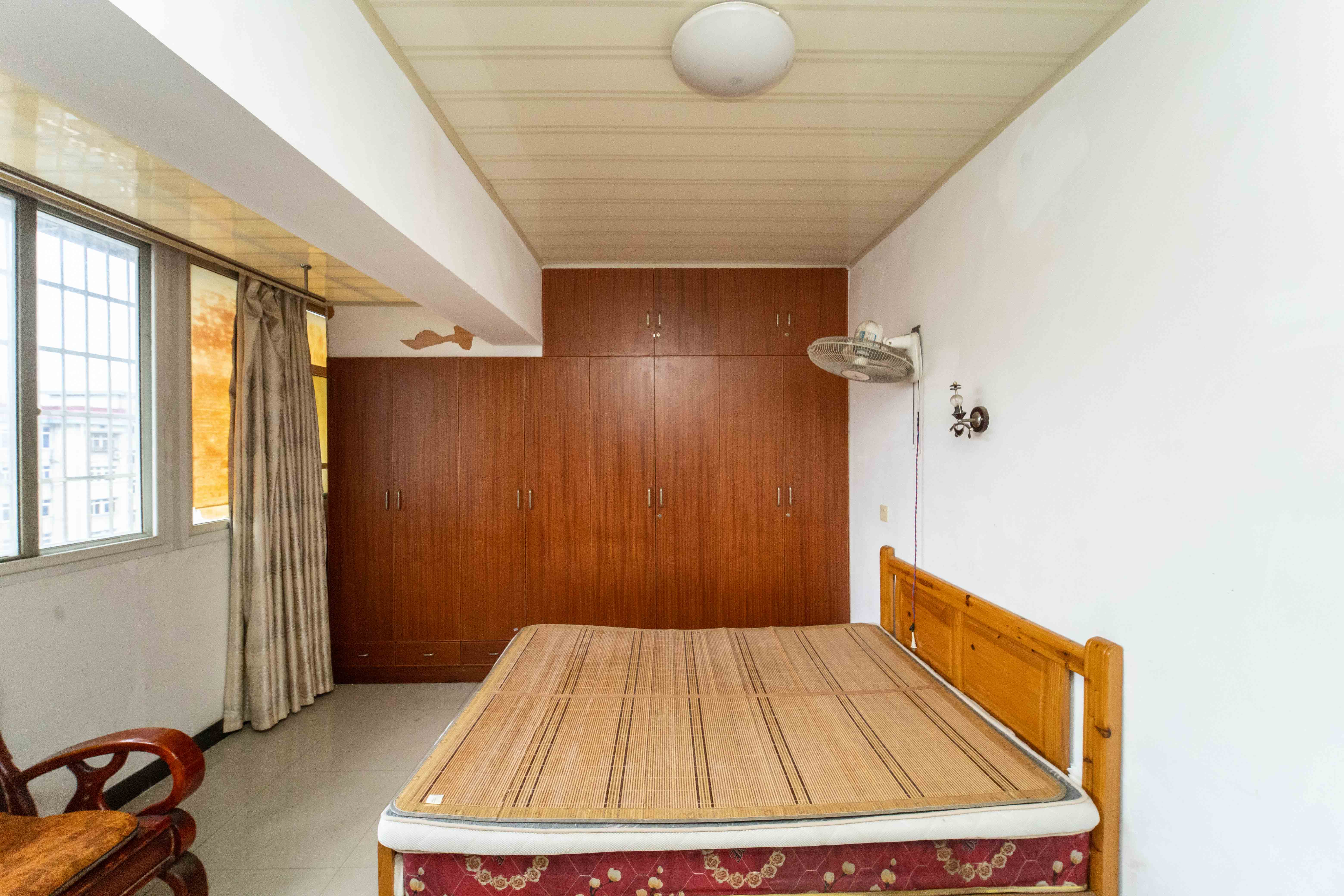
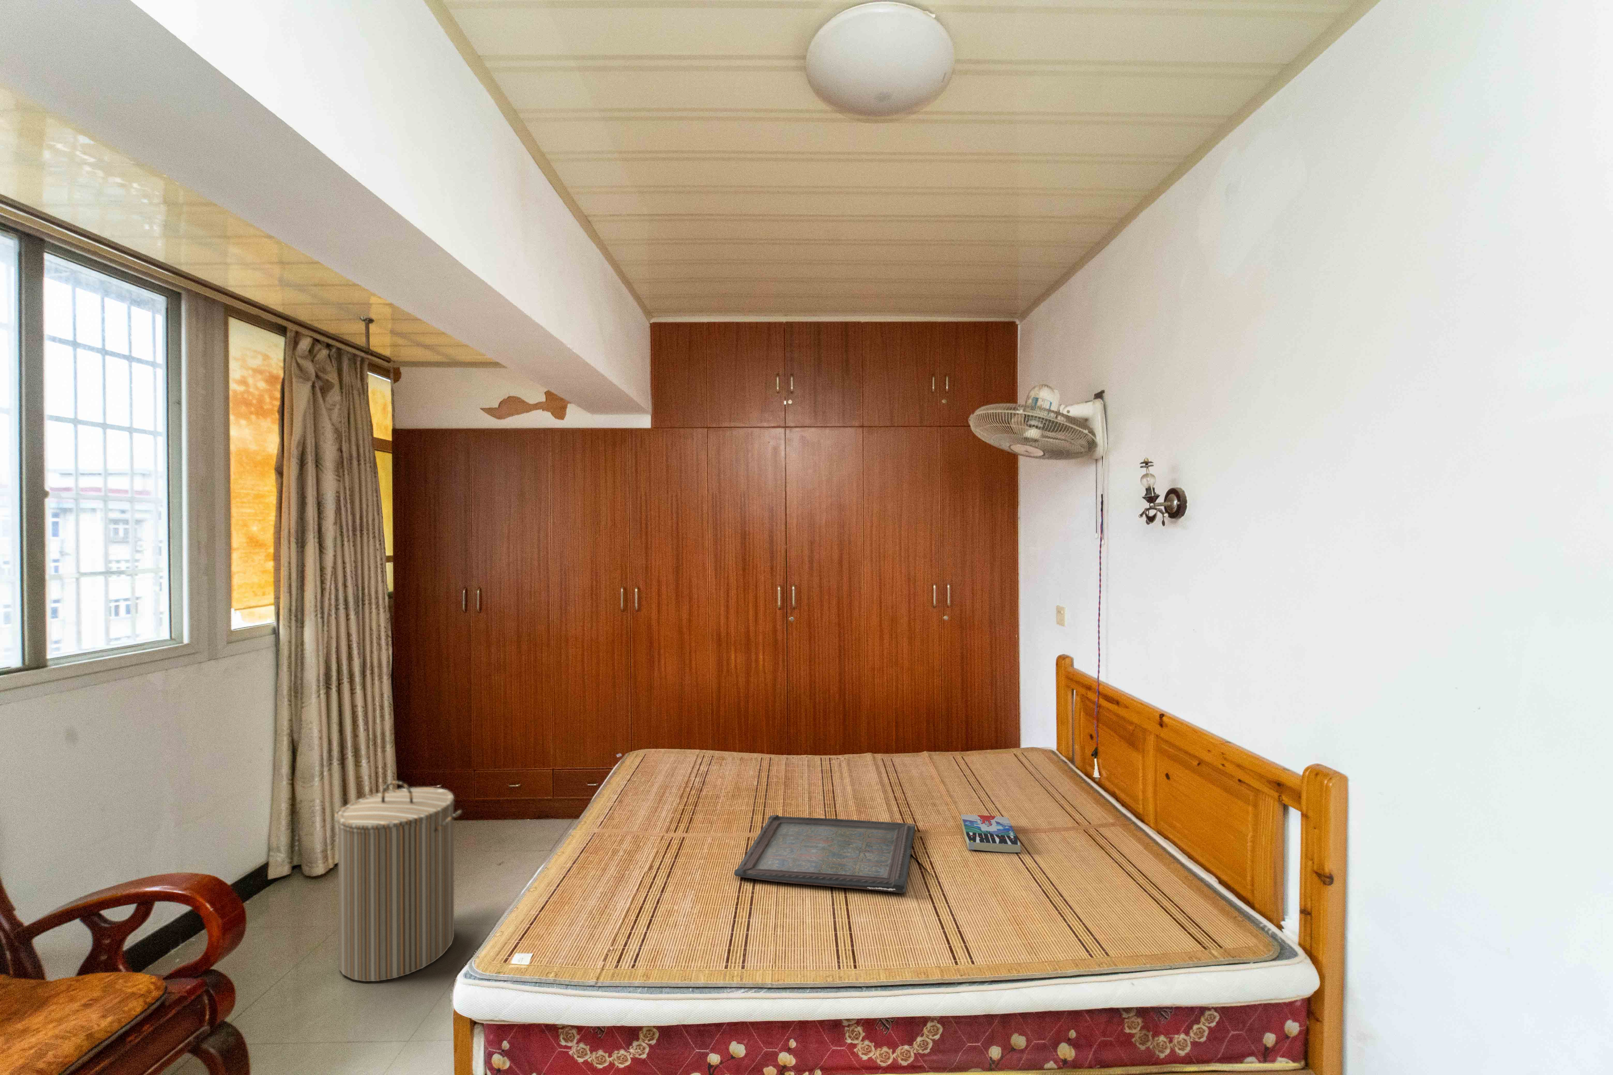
+ serving tray [734,815,916,894]
+ book [960,813,1020,853]
+ laundry hamper [335,781,462,981]
